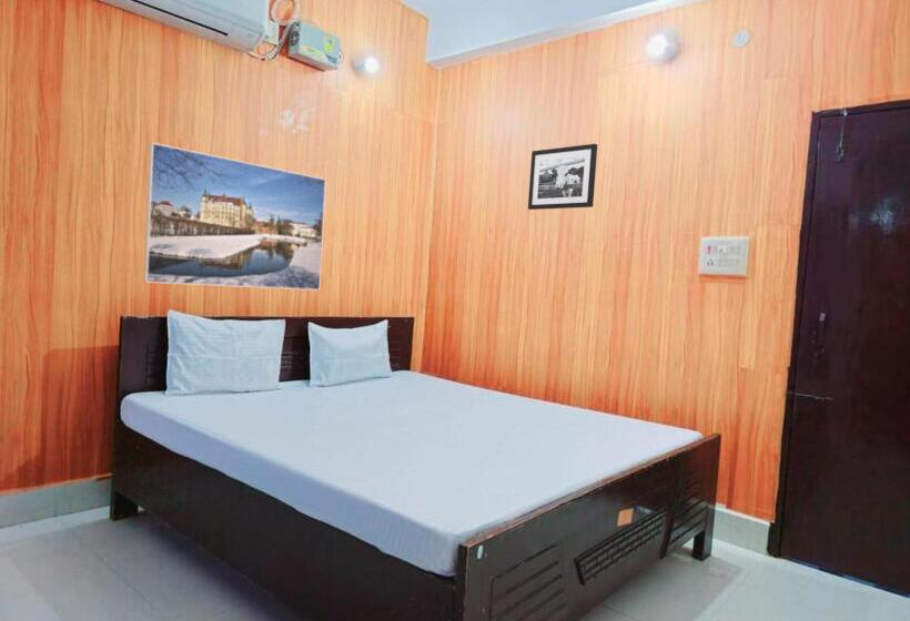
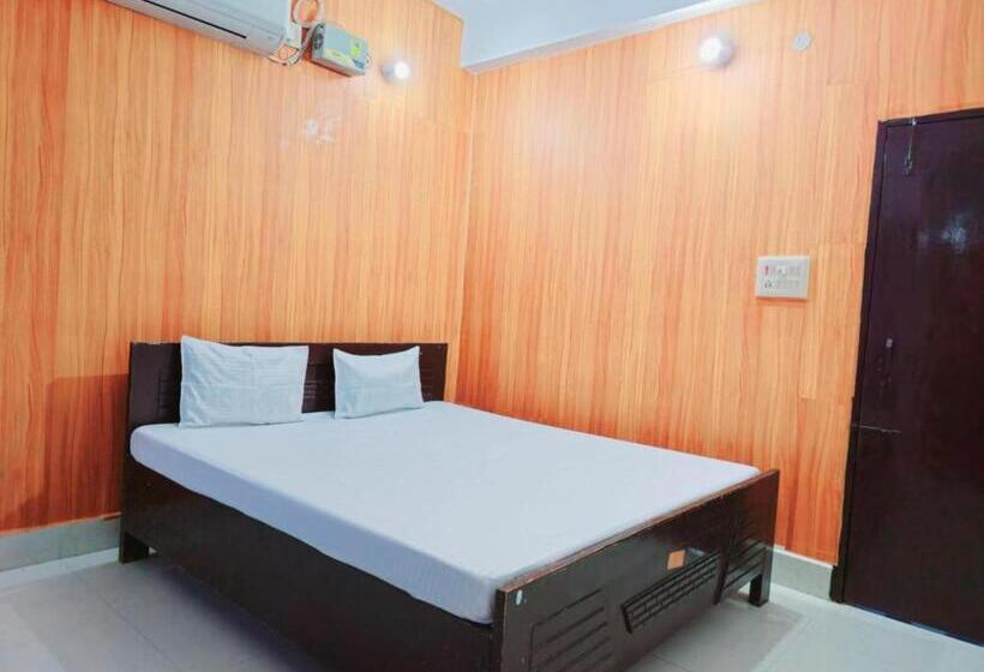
- picture frame [527,143,598,211]
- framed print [142,142,327,292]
